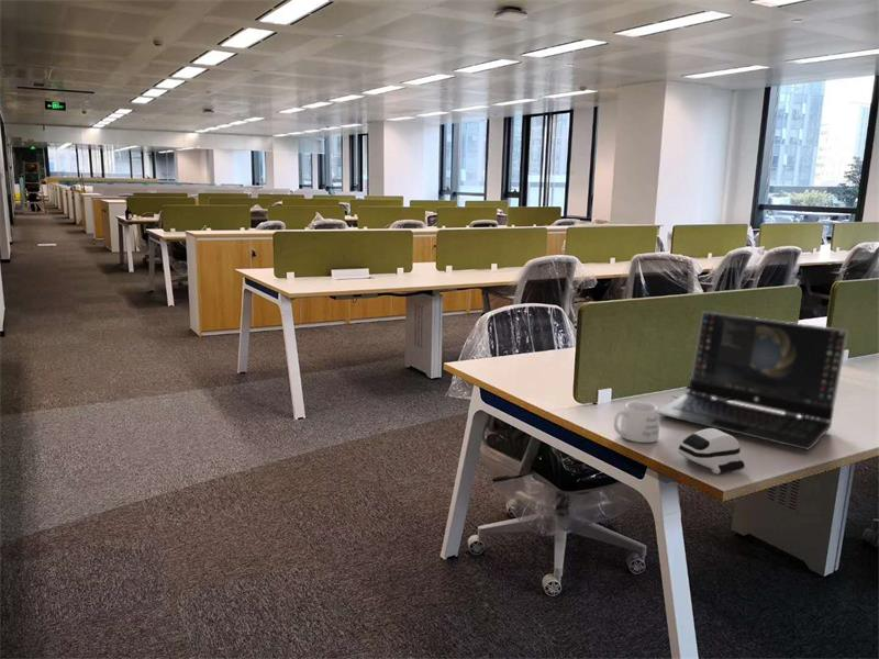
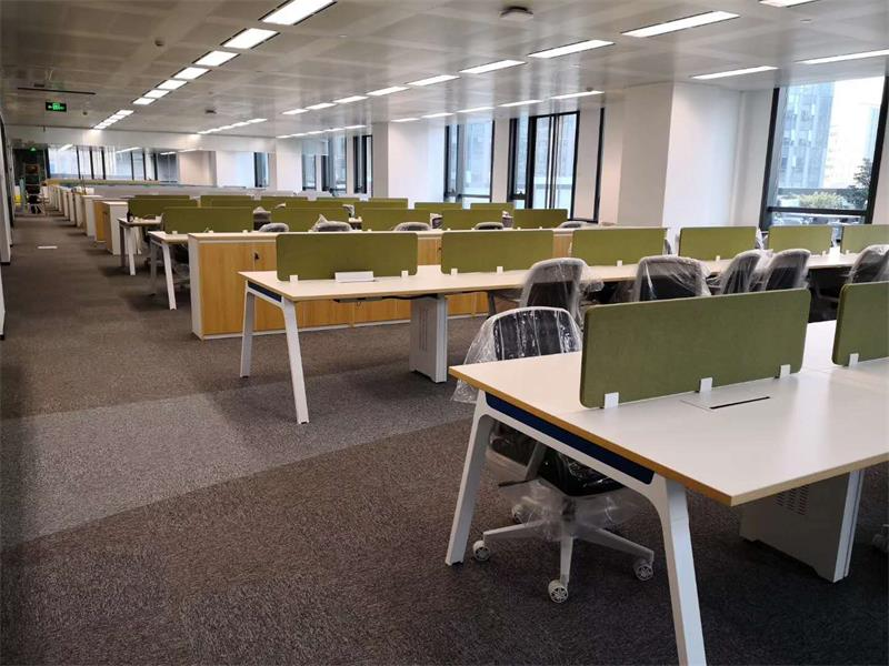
- mug [613,401,660,444]
- laptop [658,310,849,451]
- computer mouse [677,427,746,476]
